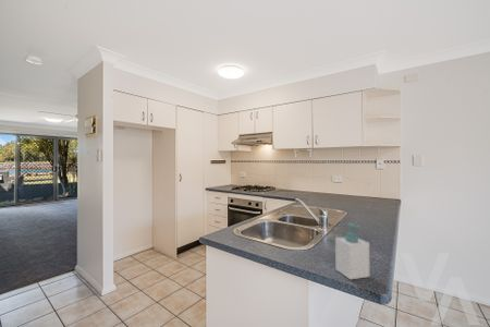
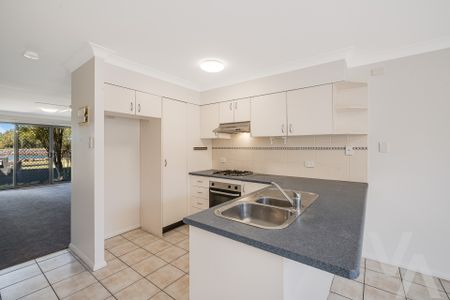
- soap bottle [334,221,370,280]
